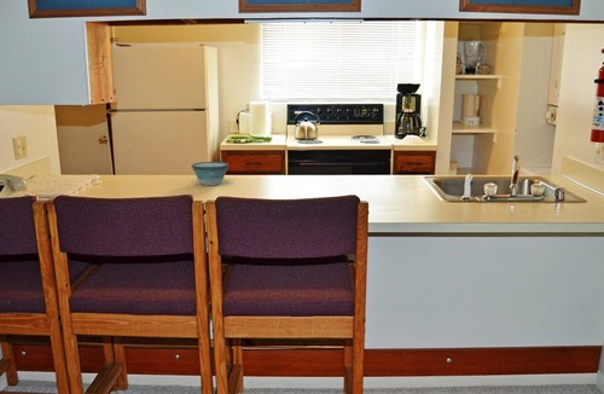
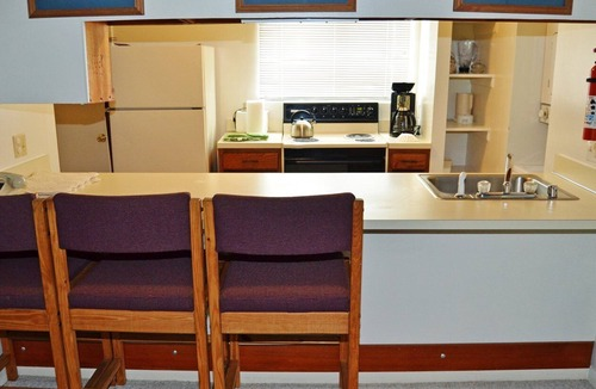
- bowl [191,161,230,186]
